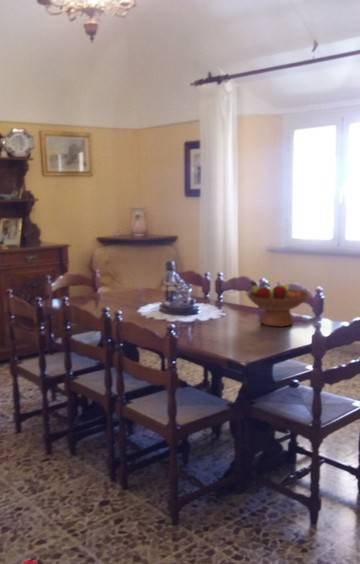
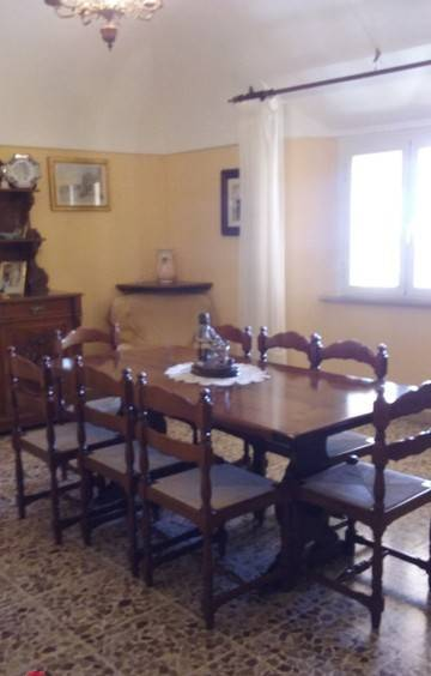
- fruit bowl [245,281,311,328]
